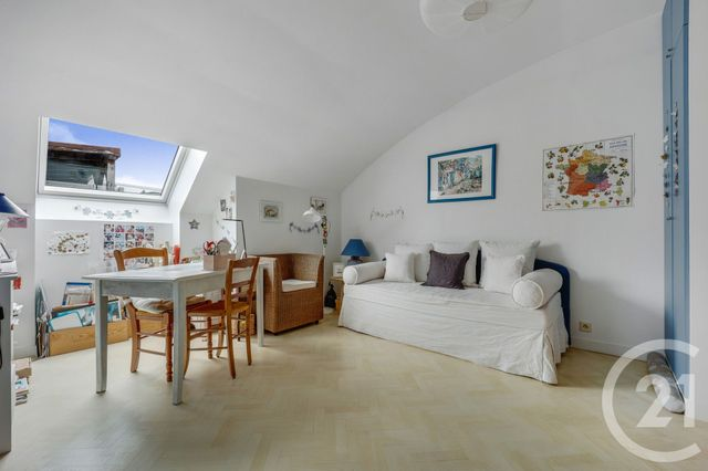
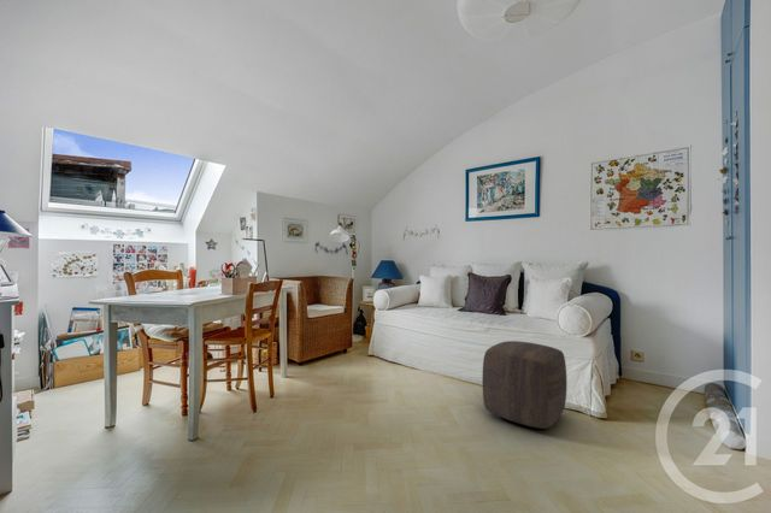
+ ottoman [481,340,569,430]
